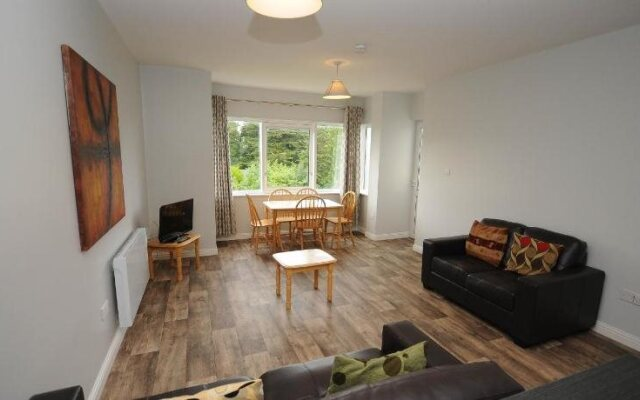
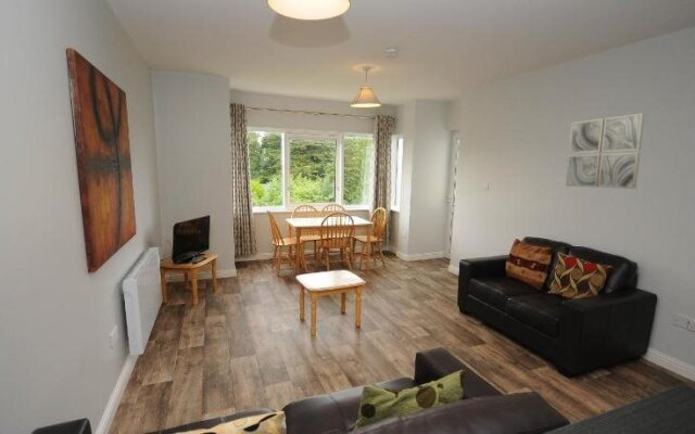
+ wall art [565,112,646,190]
